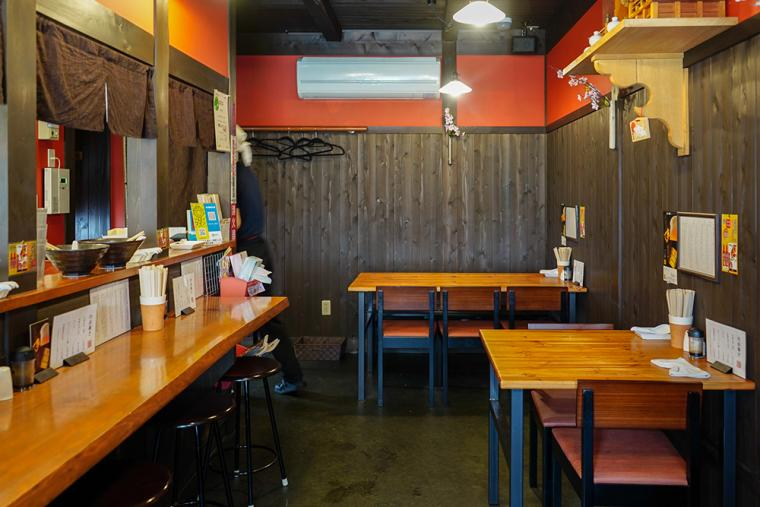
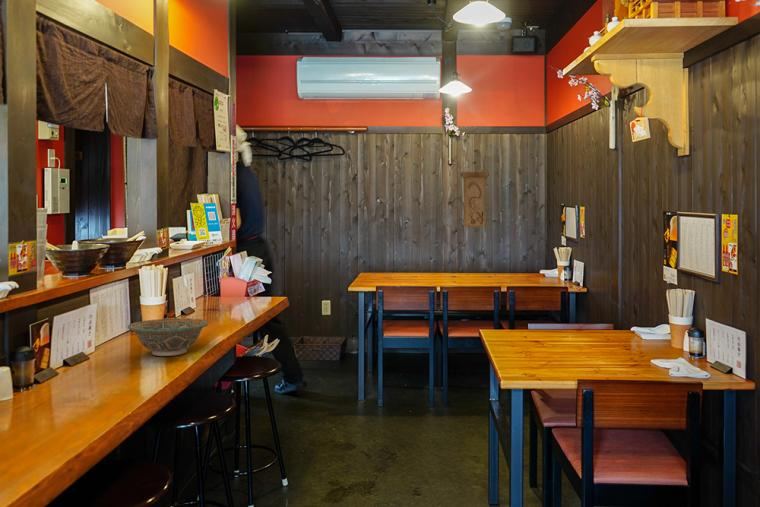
+ bowl [127,317,210,357]
+ wall scroll [460,161,490,228]
